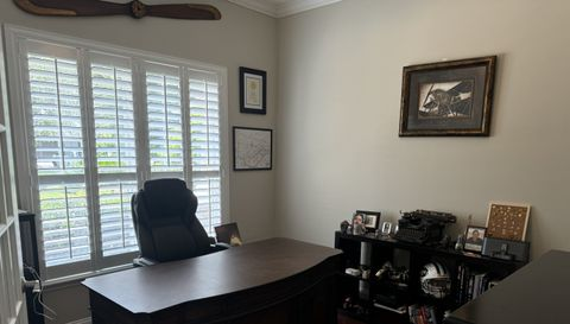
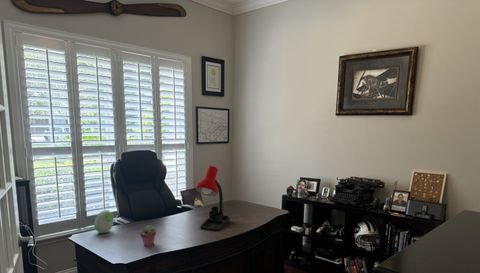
+ potted succulent [139,224,157,248]
+ decorative egg [93,209,115,234]
+ desk lamp [195,165,231,232]
